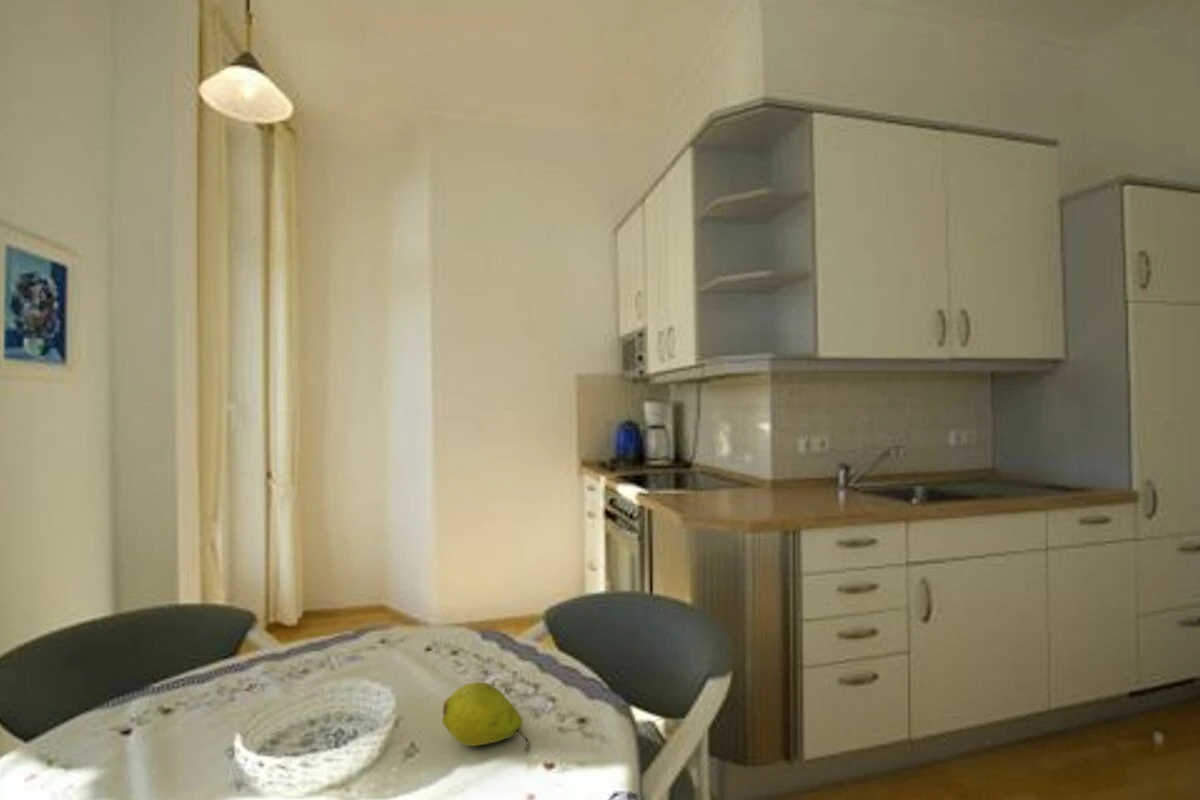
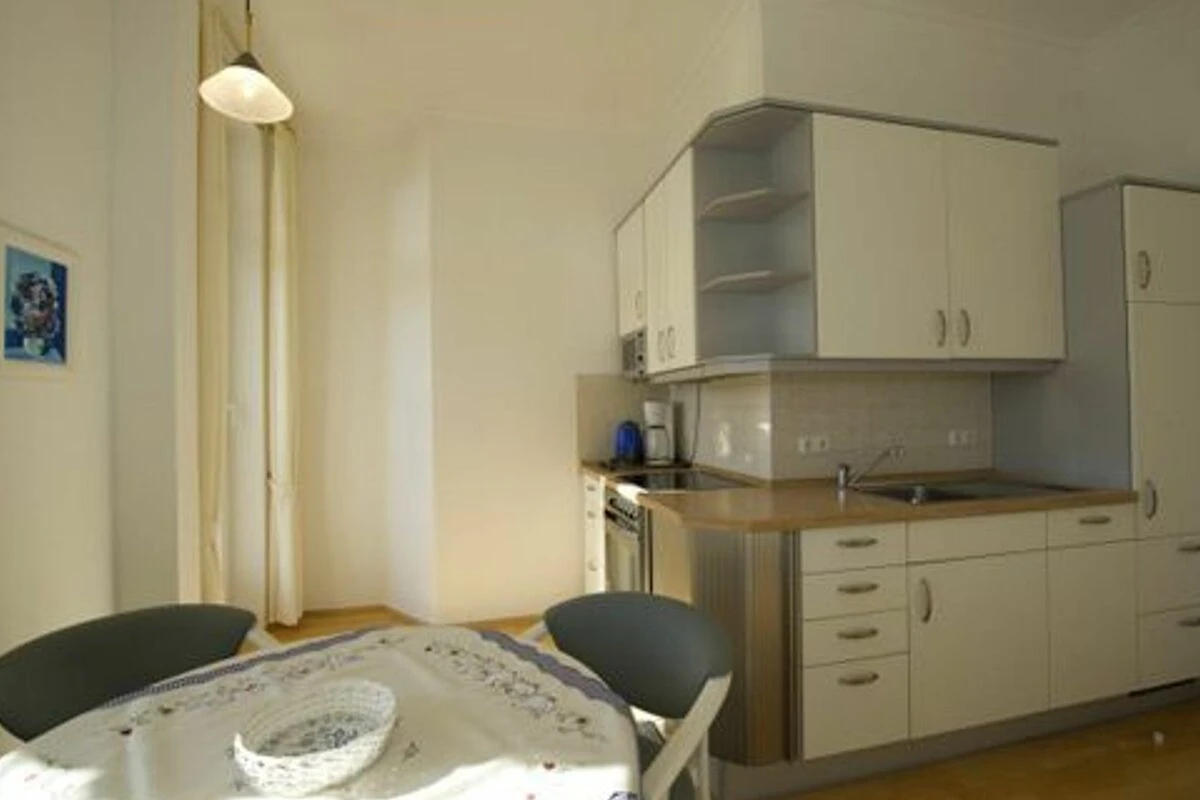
- fruit [441,681,530,751]
